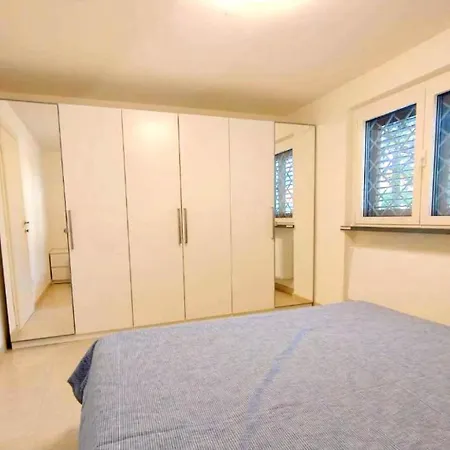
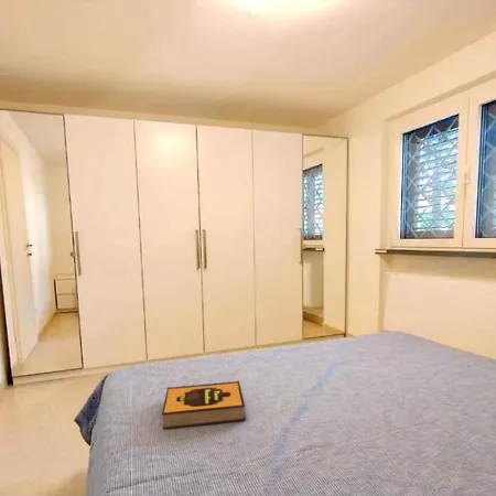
+ hardback book [161,379,247,430]
